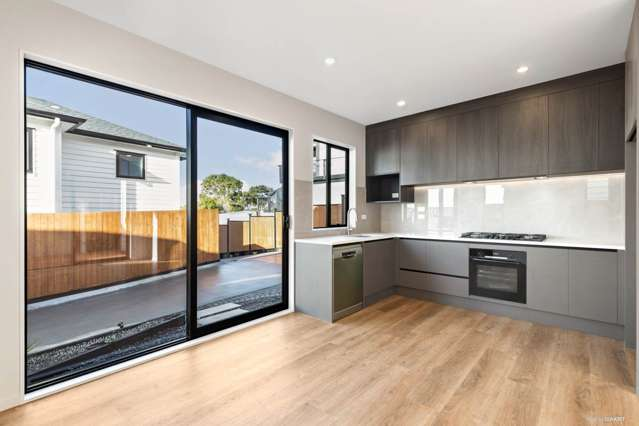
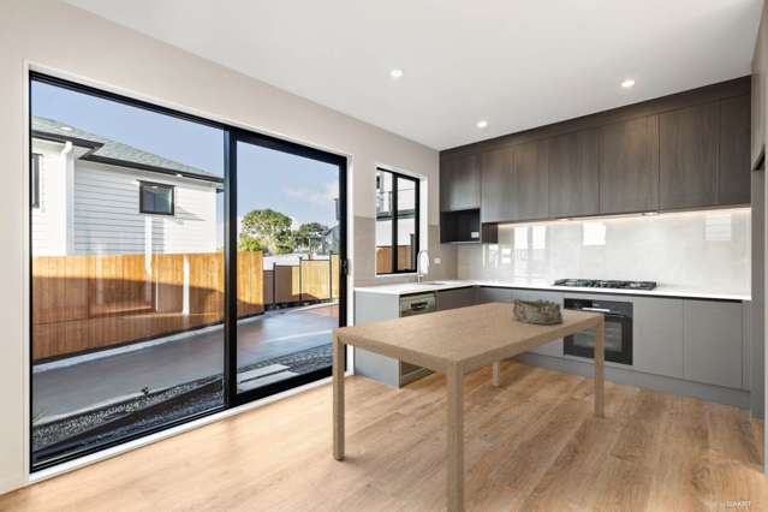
+ dining table [331,302,606,512]
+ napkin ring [511,298,564,325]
